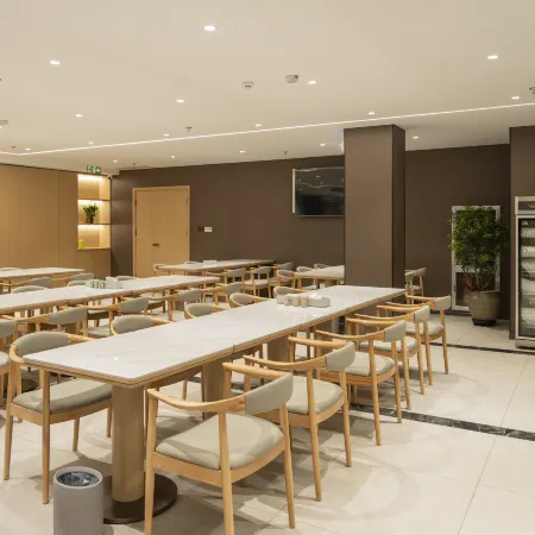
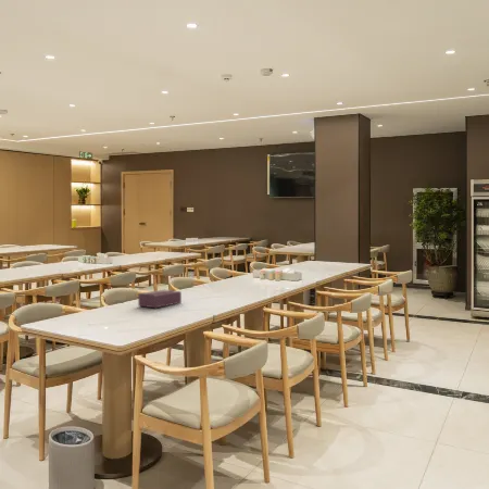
+ tissue box [137,289,183,309]
